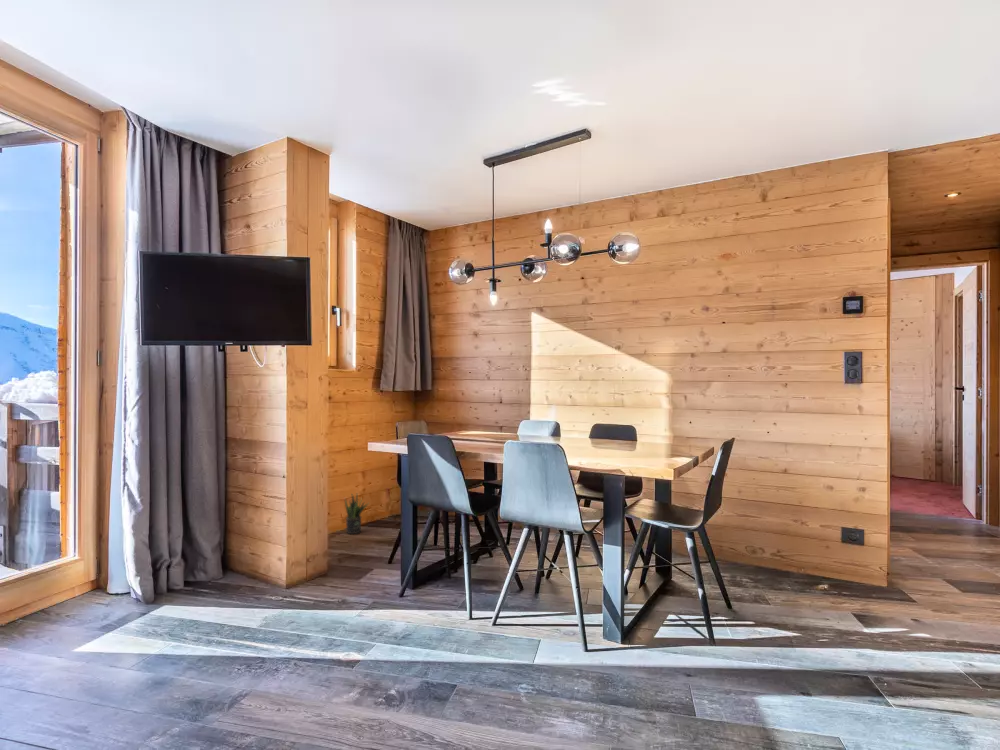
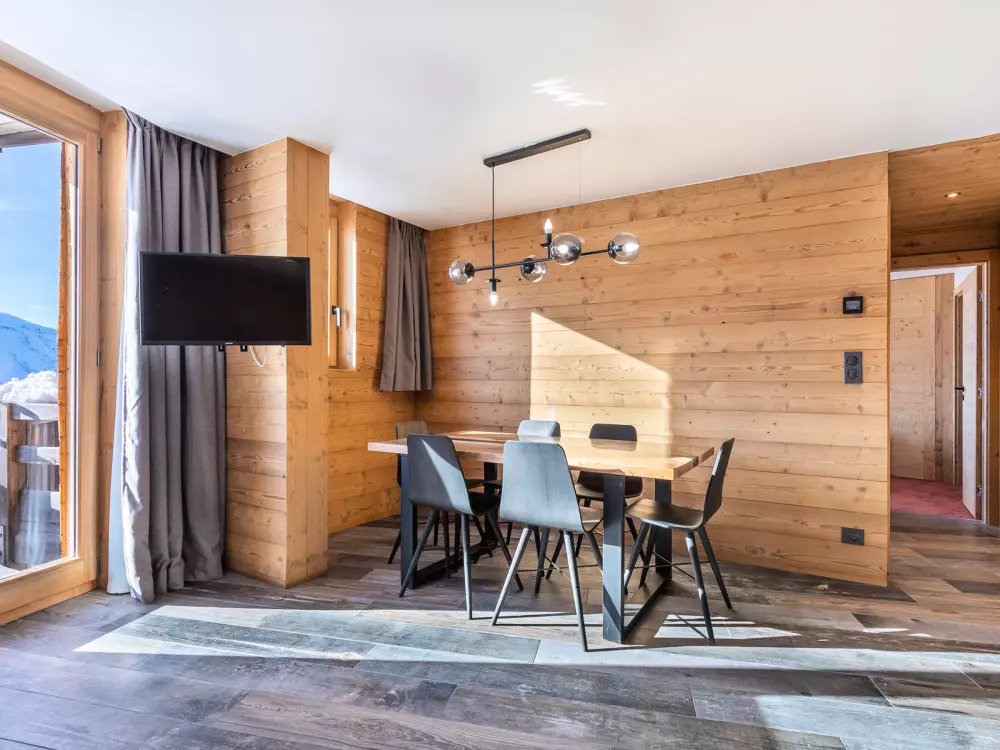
- potted plant [344,493,369,535]
